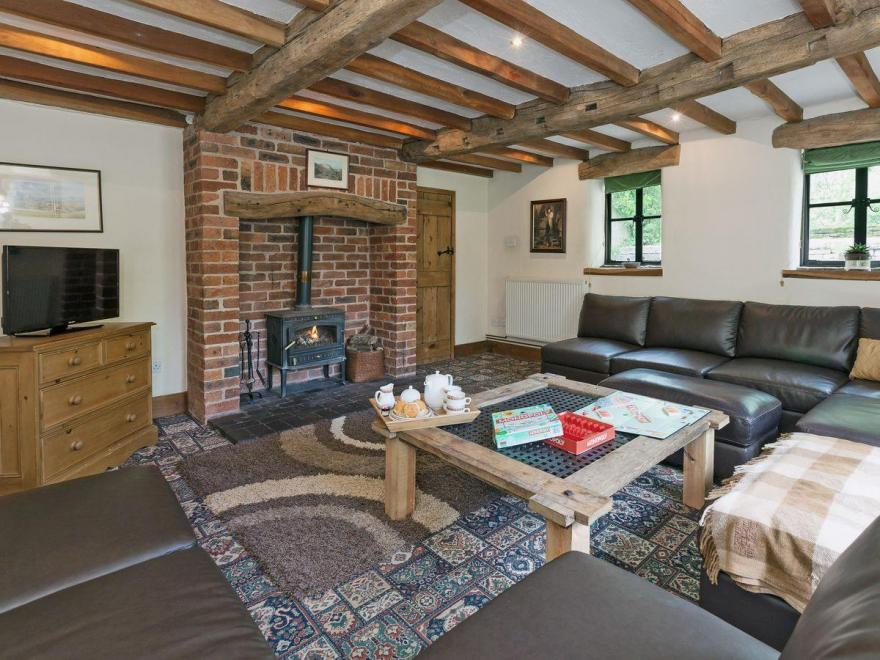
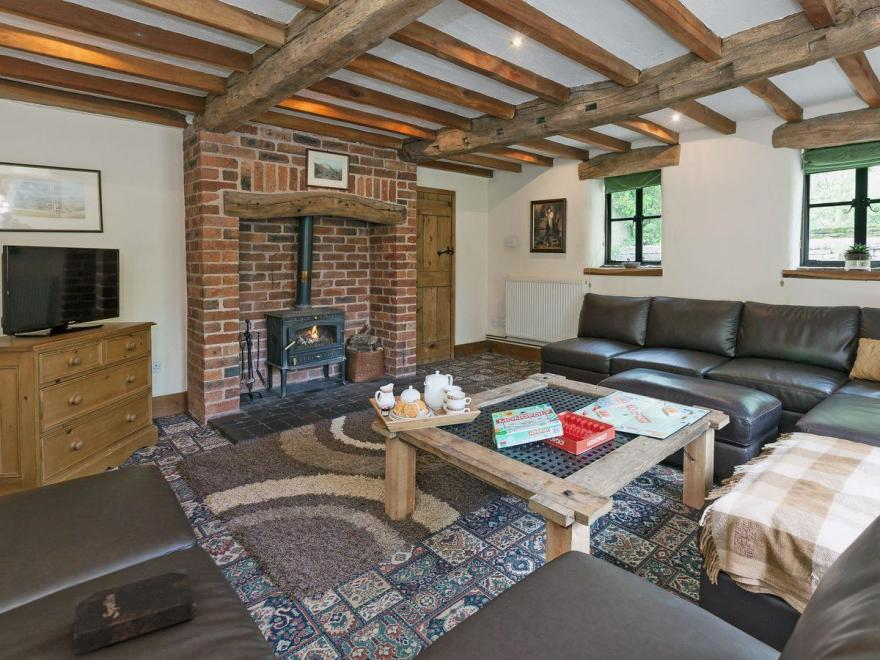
+ hardback book [73,567,197,657]
